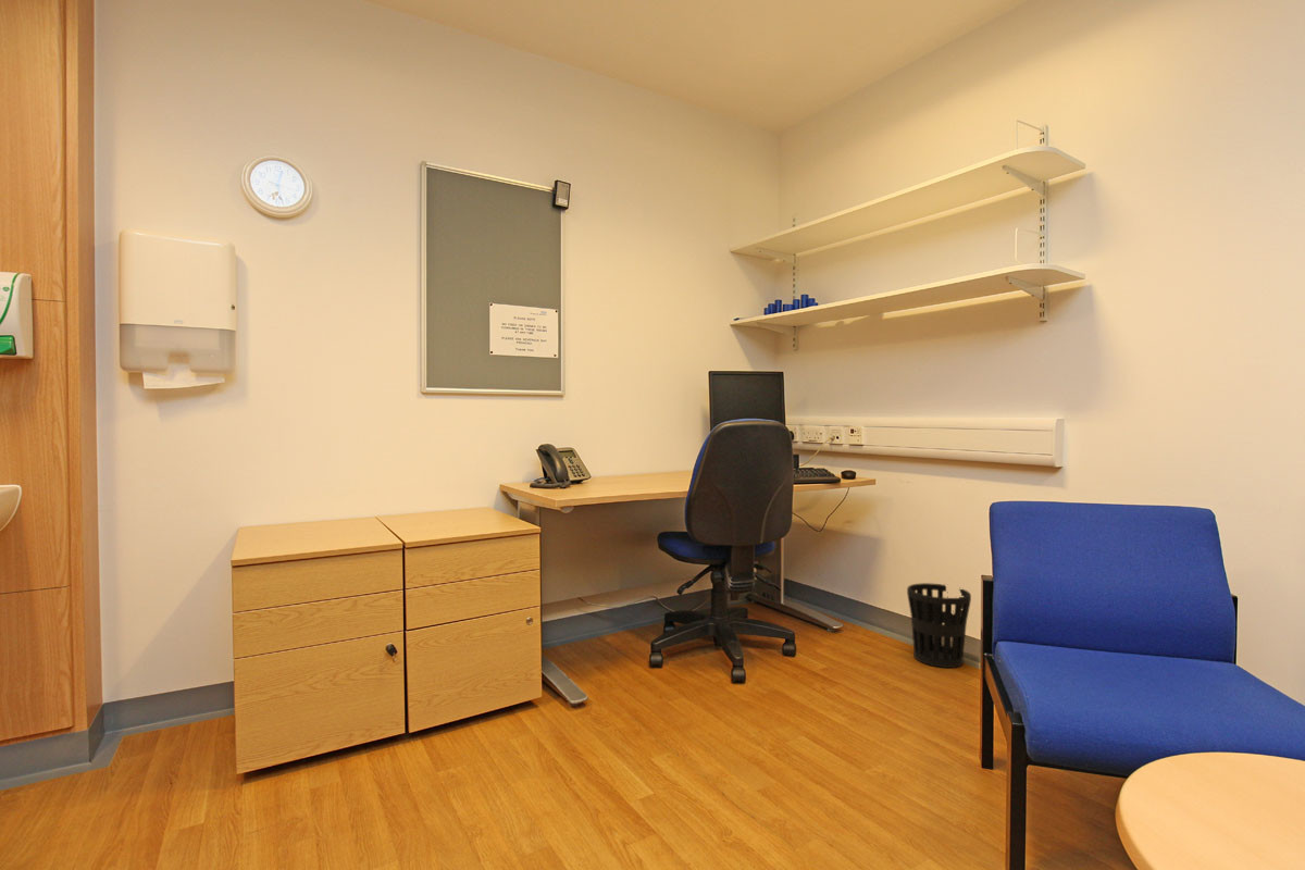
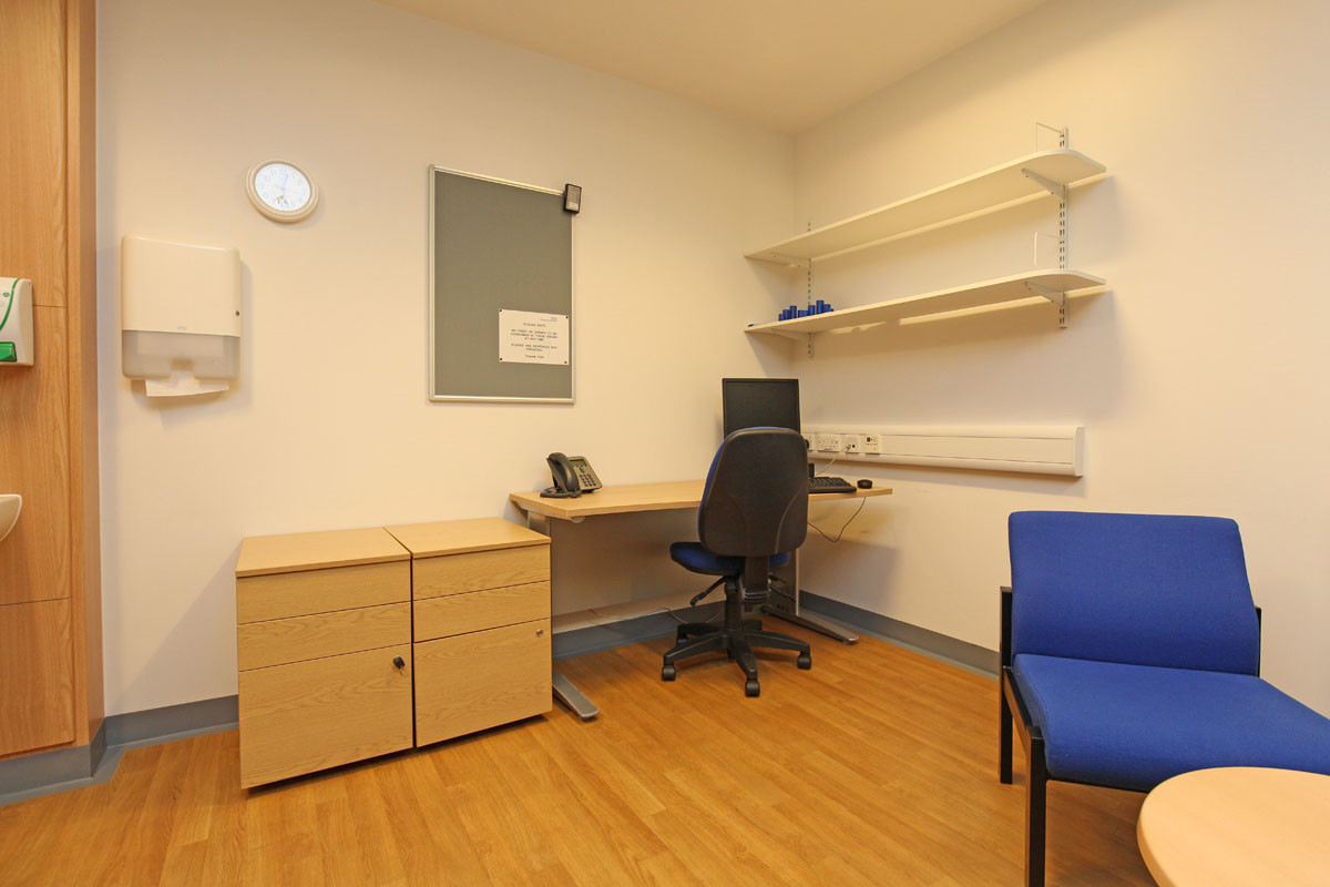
- wastebasket [906,582,972,669]
